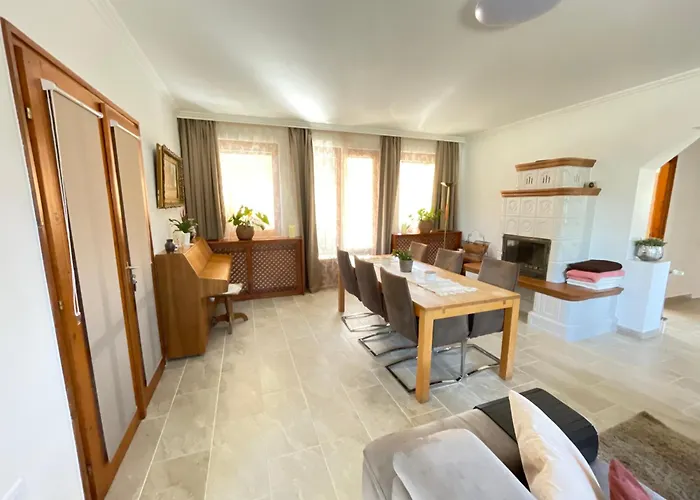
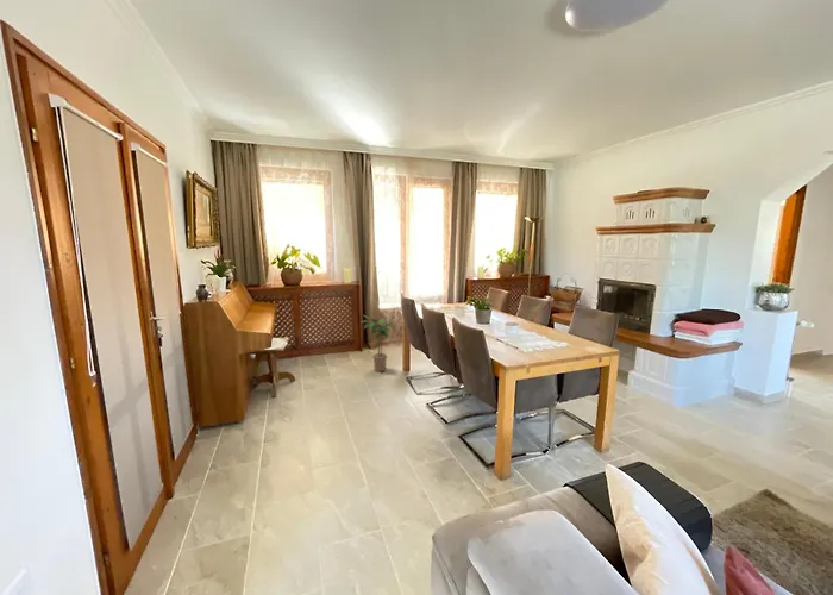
+ potted plant [359,314,394,372]
